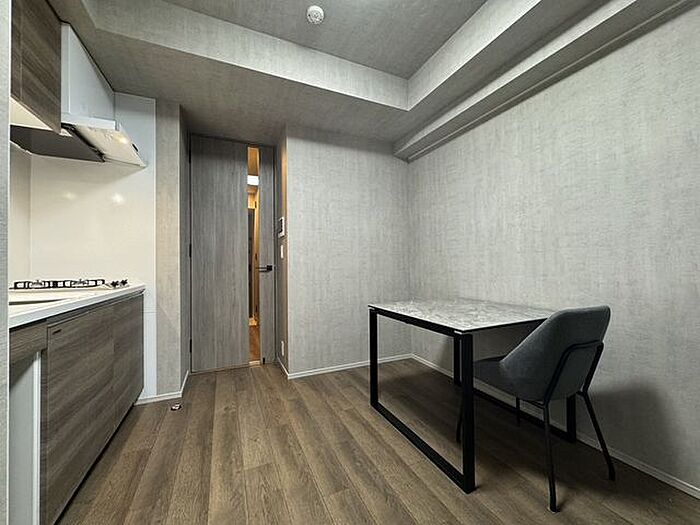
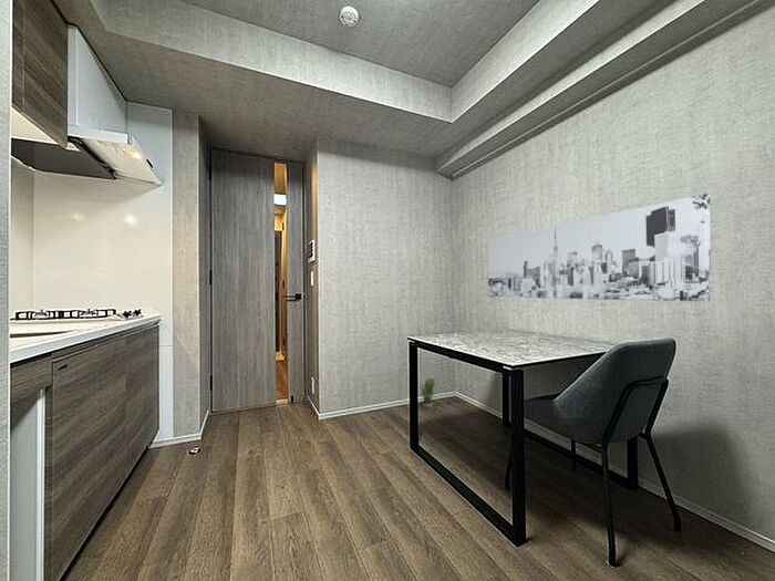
+ potted plant [417,376,437,408]
+ wall art [487,193,712,302]
